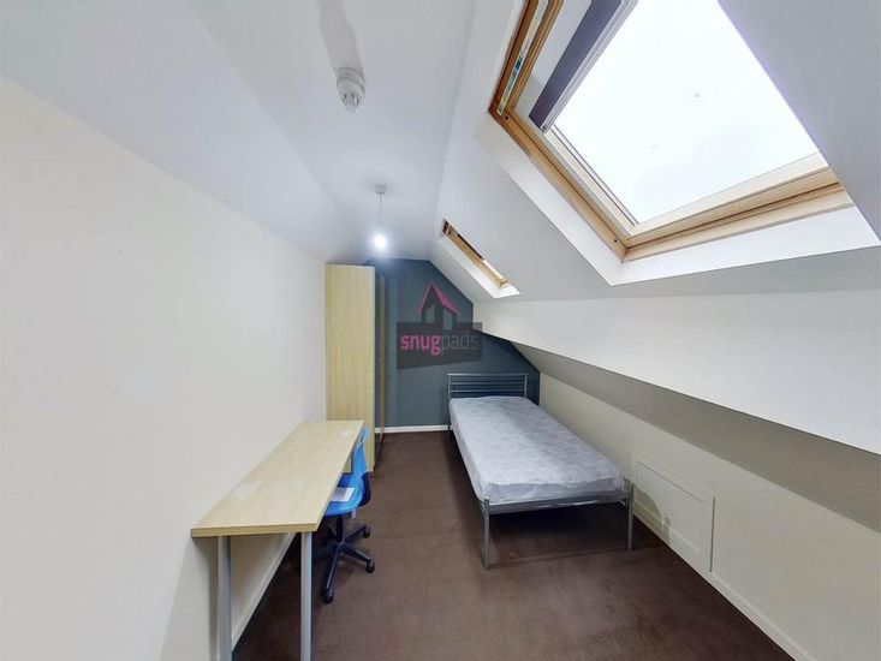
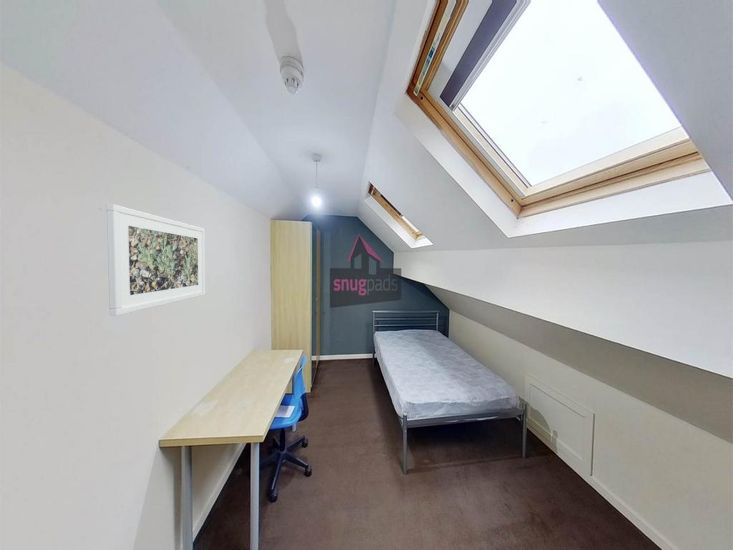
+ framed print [106,203,206,317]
